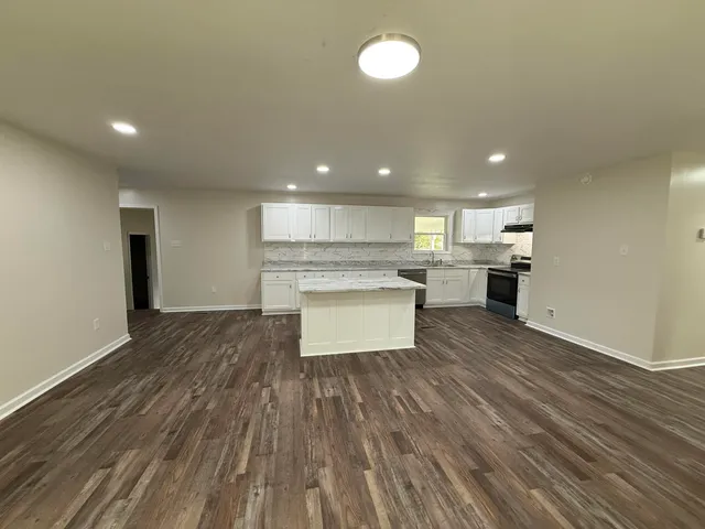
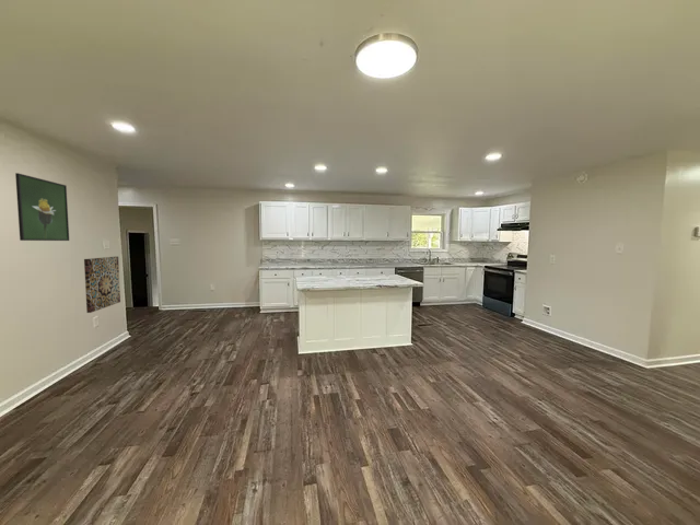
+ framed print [14,172,70,242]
+ wall art [83,256,121,314]
